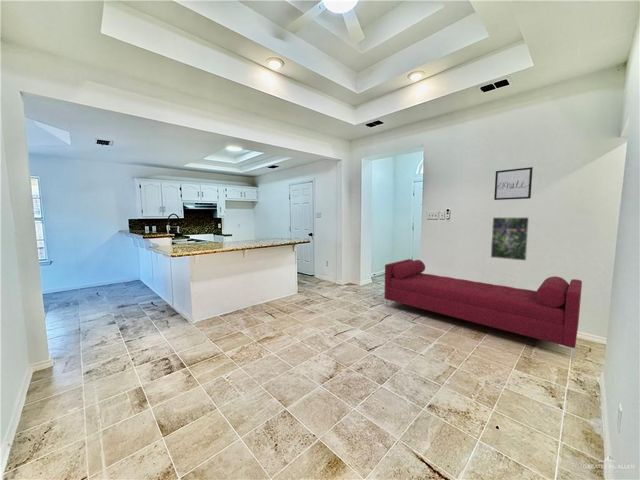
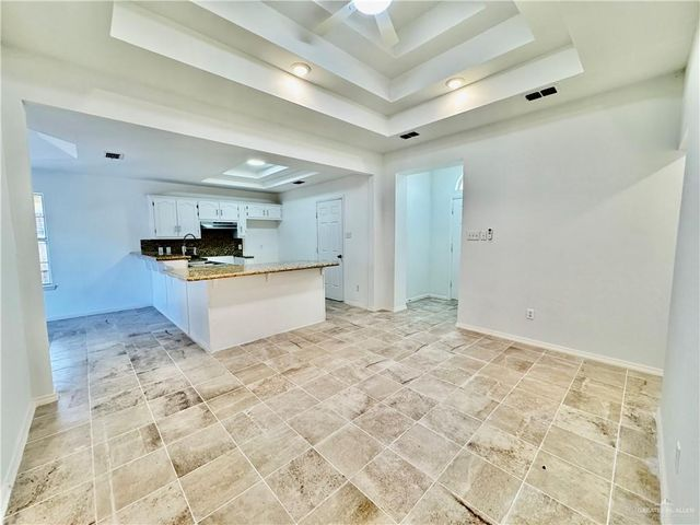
- sofa [383,258,583,361]
- wall art [493,166,534,201]
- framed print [490,216,530,262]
